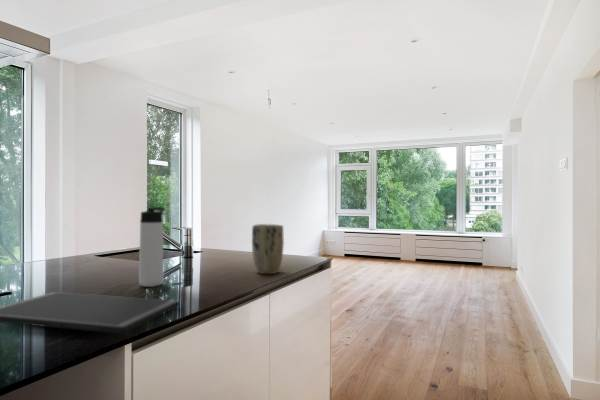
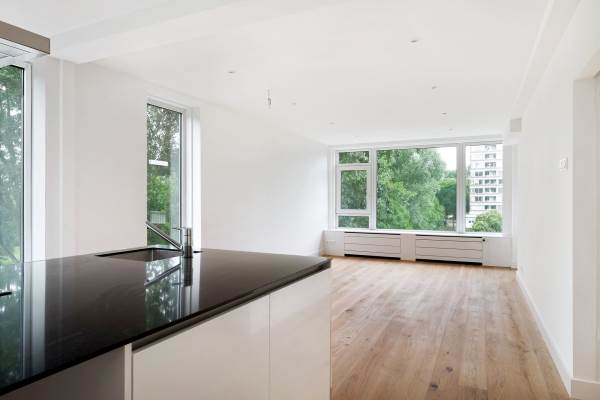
- plant pot [251,223,285,275]
- cutting board [0,291,181,335]
- thermos bottle [138,206,166,288]
